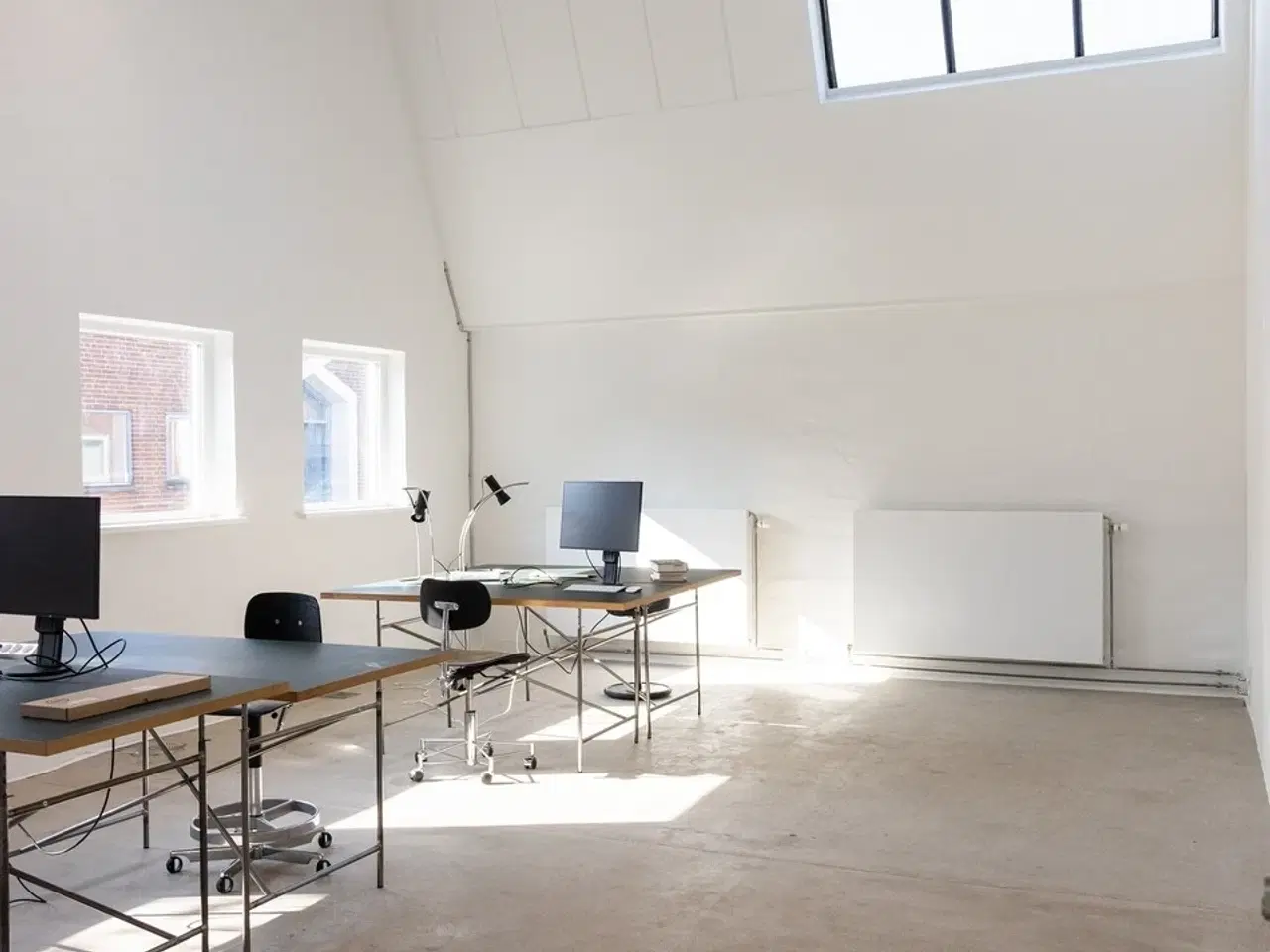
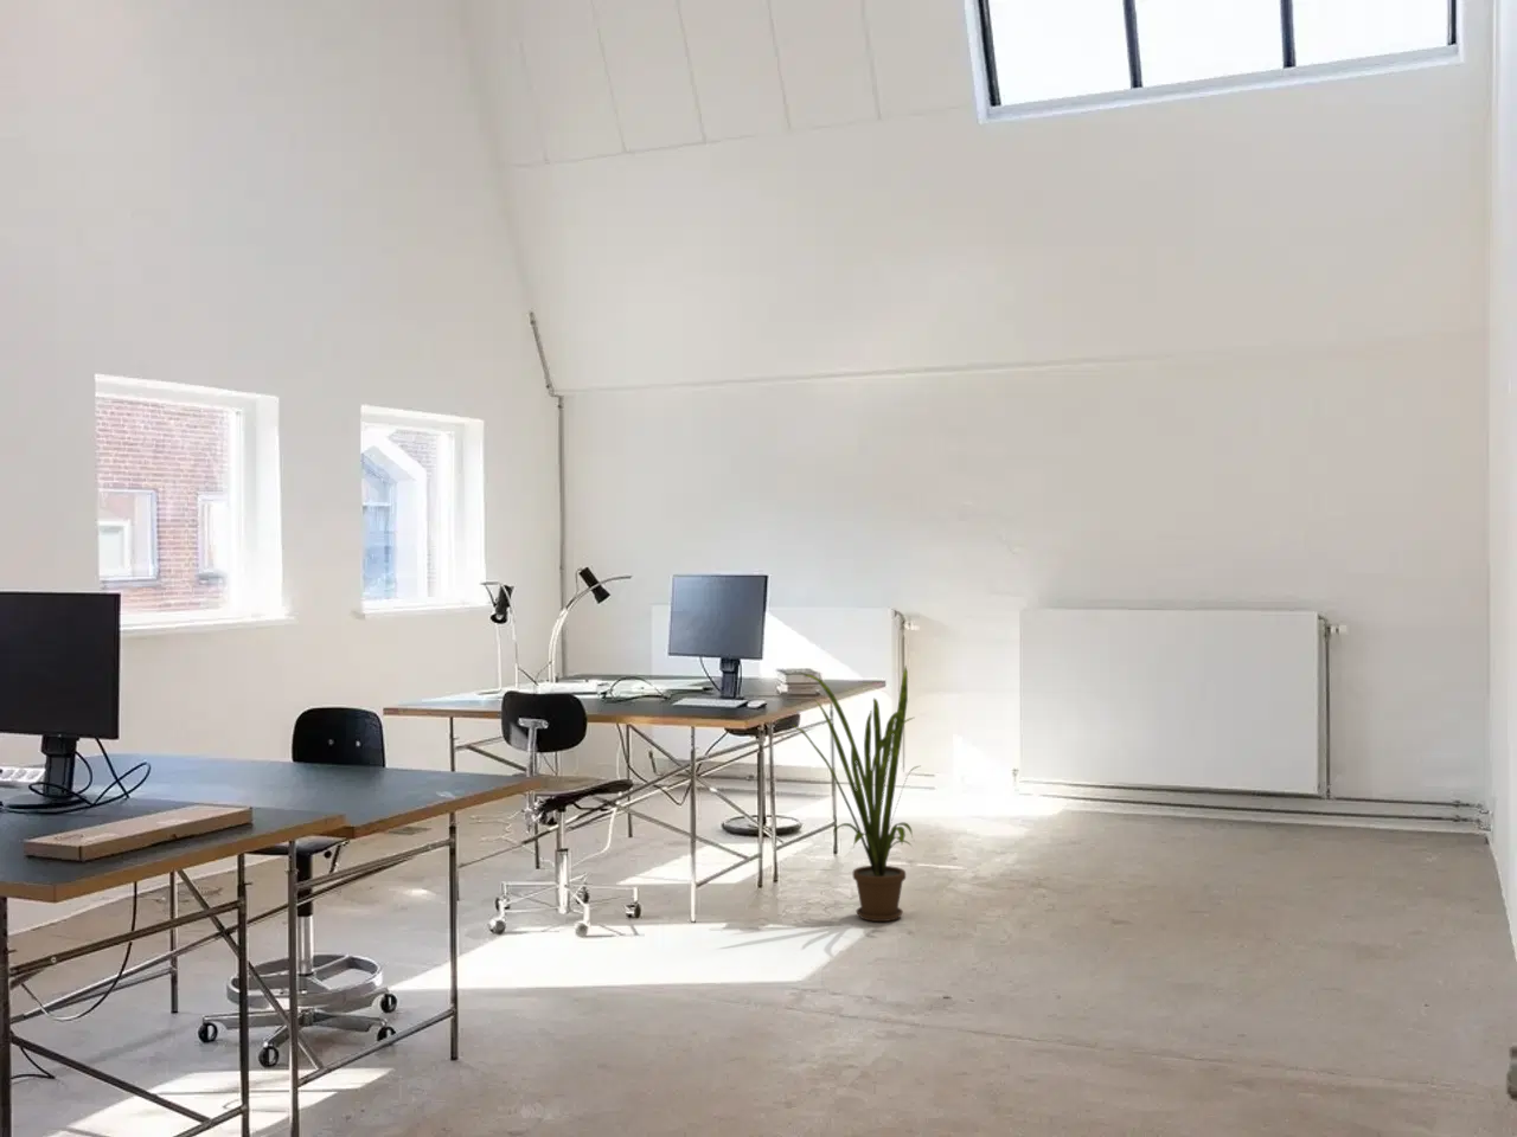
+ house plant [791,665,921,923]
